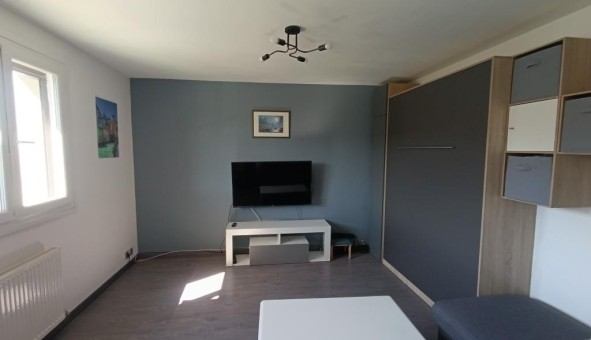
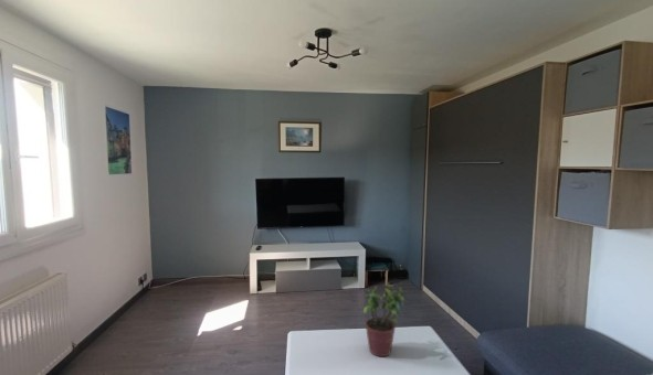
+ potted plant [362,282,407,358]
